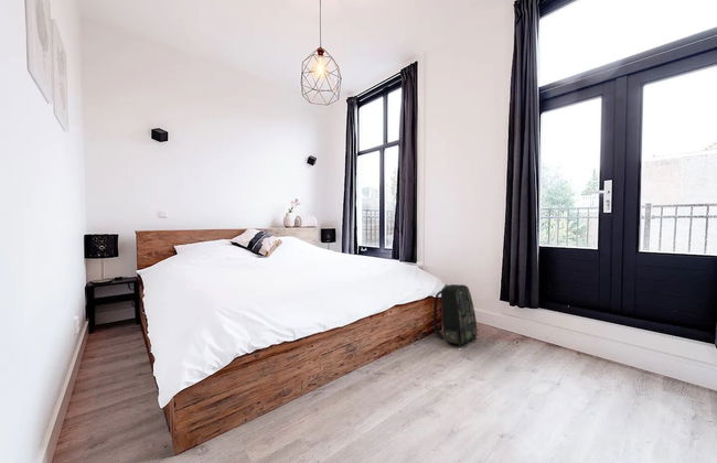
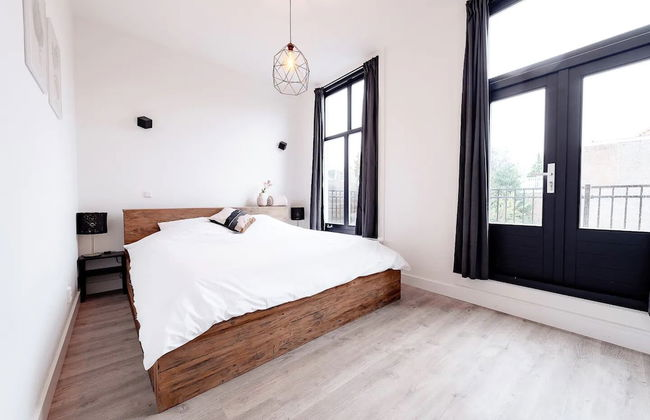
- backpack [432,283,479,347]
